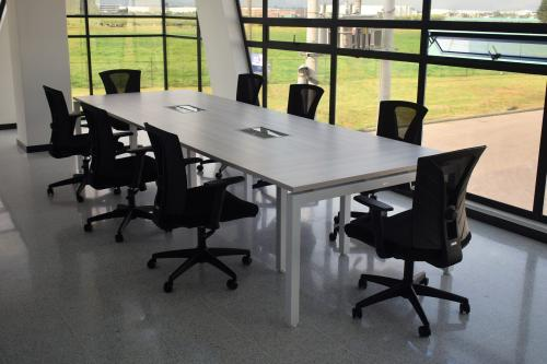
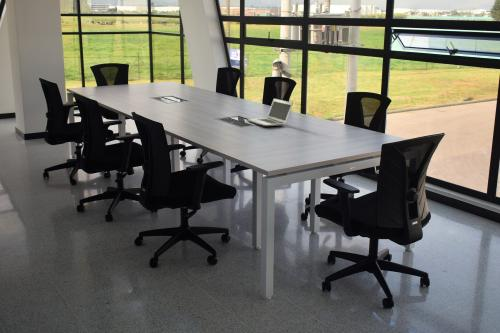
+ laptop [246,98,294,127]
